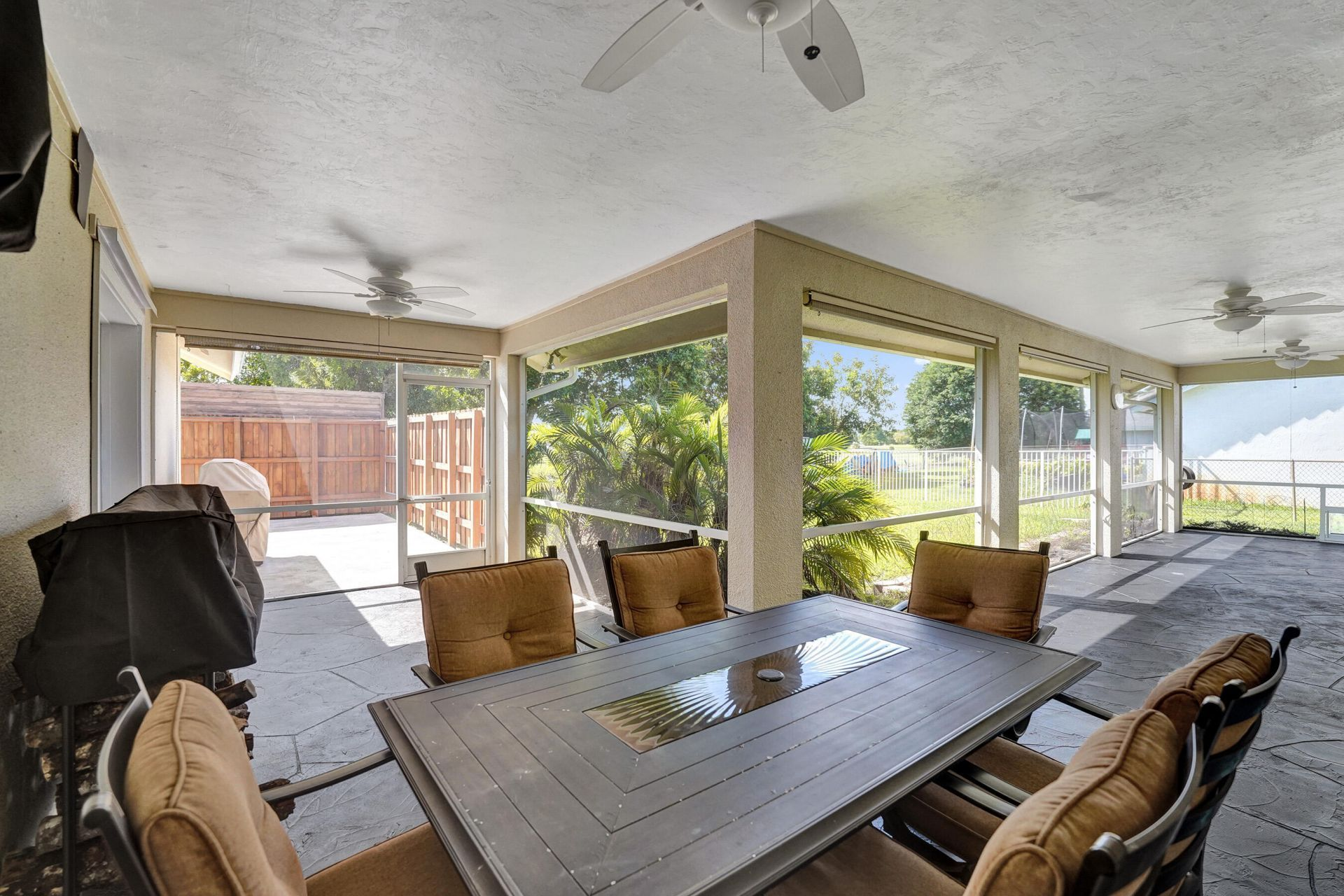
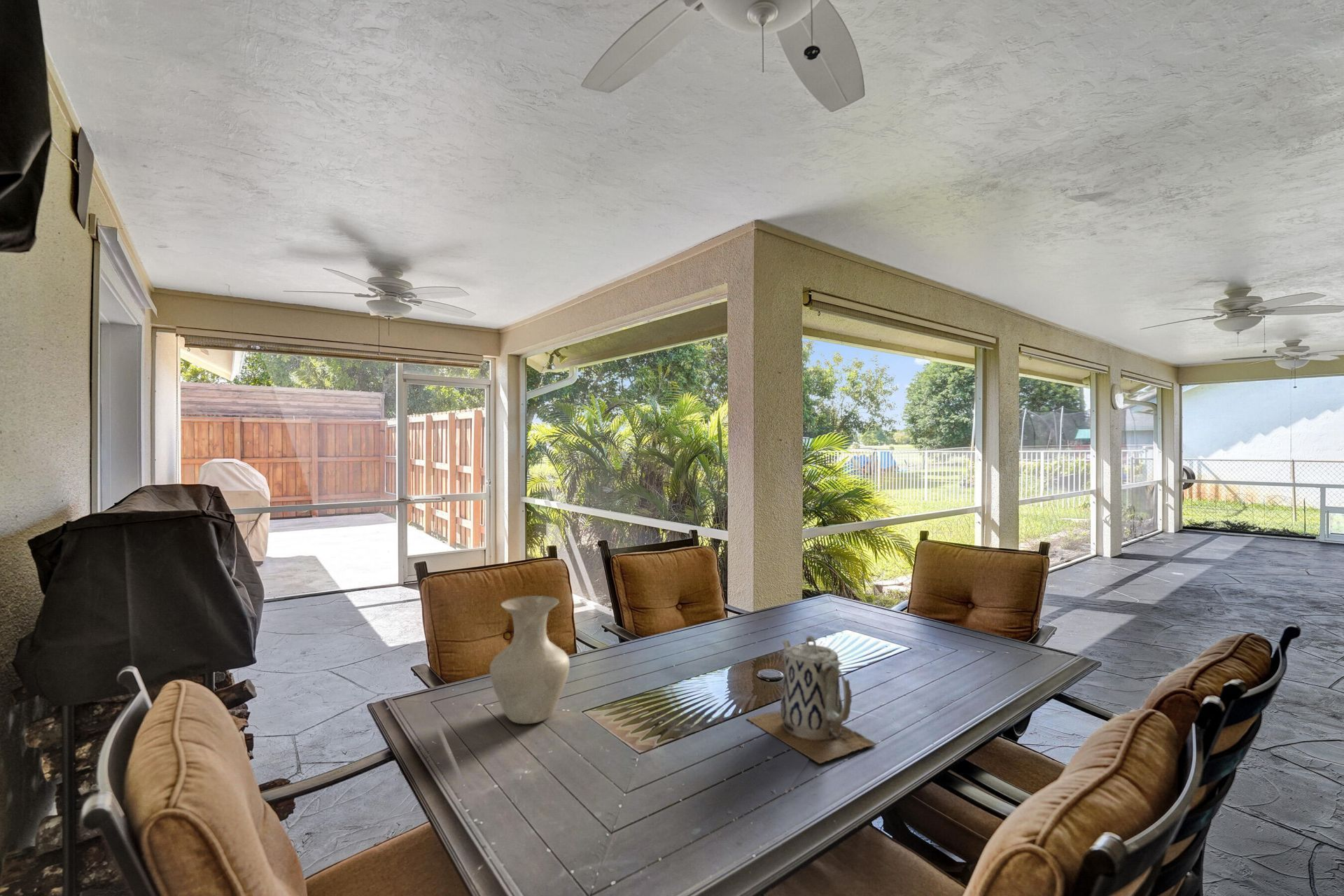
+ teapot [746,635,878,764]
+ vase [489,595,570,724]
